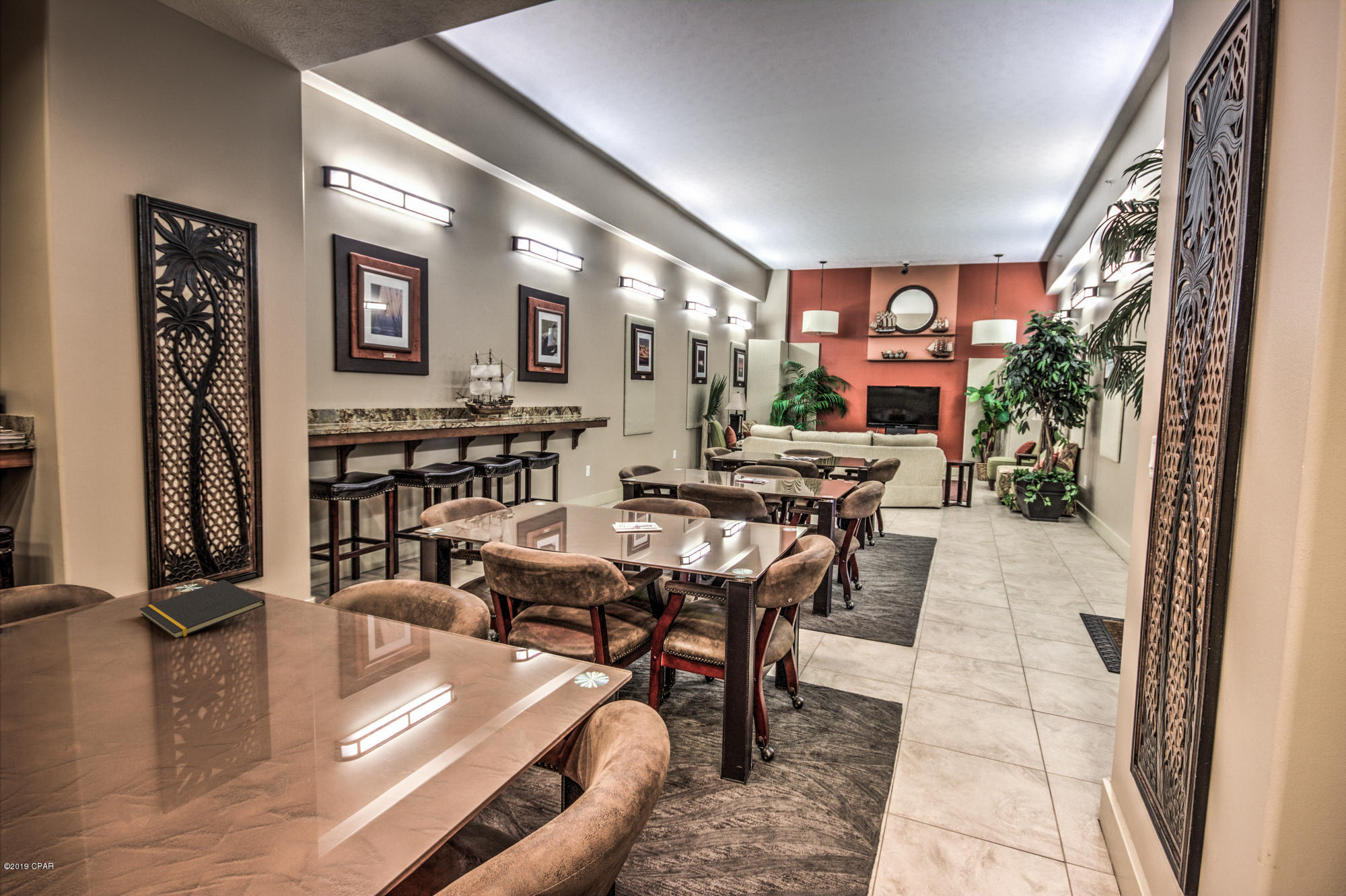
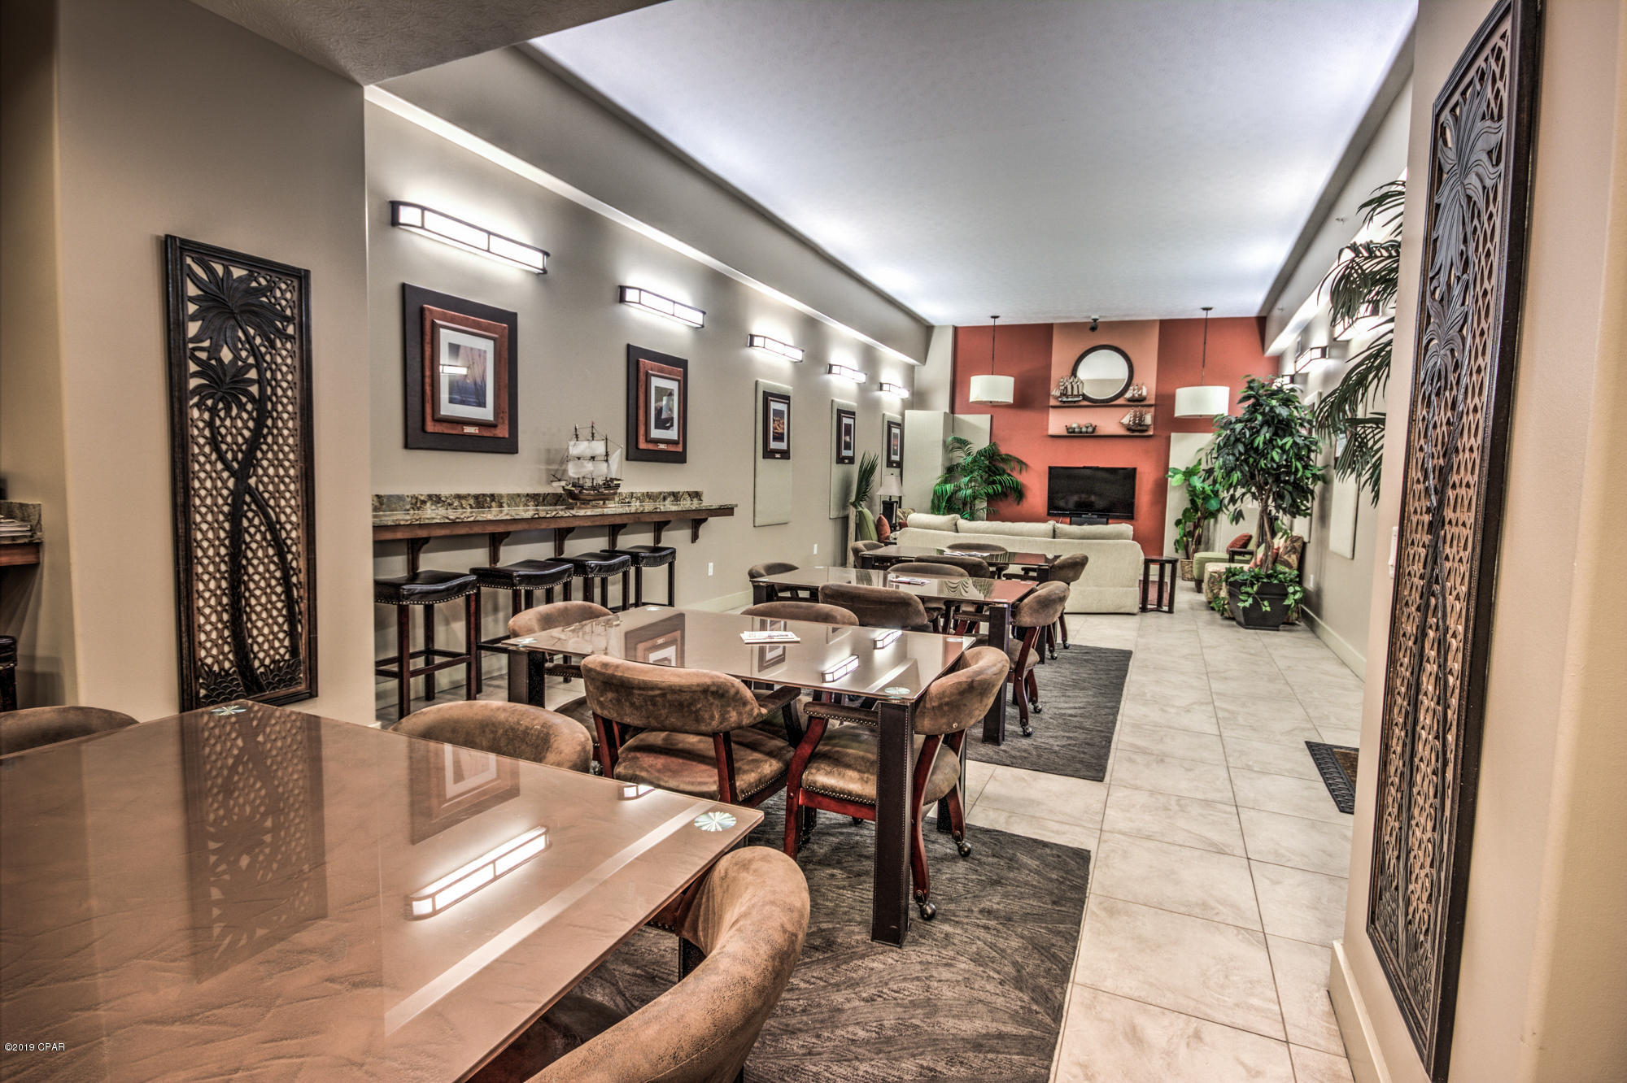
- notepad [139,580,266,639]
